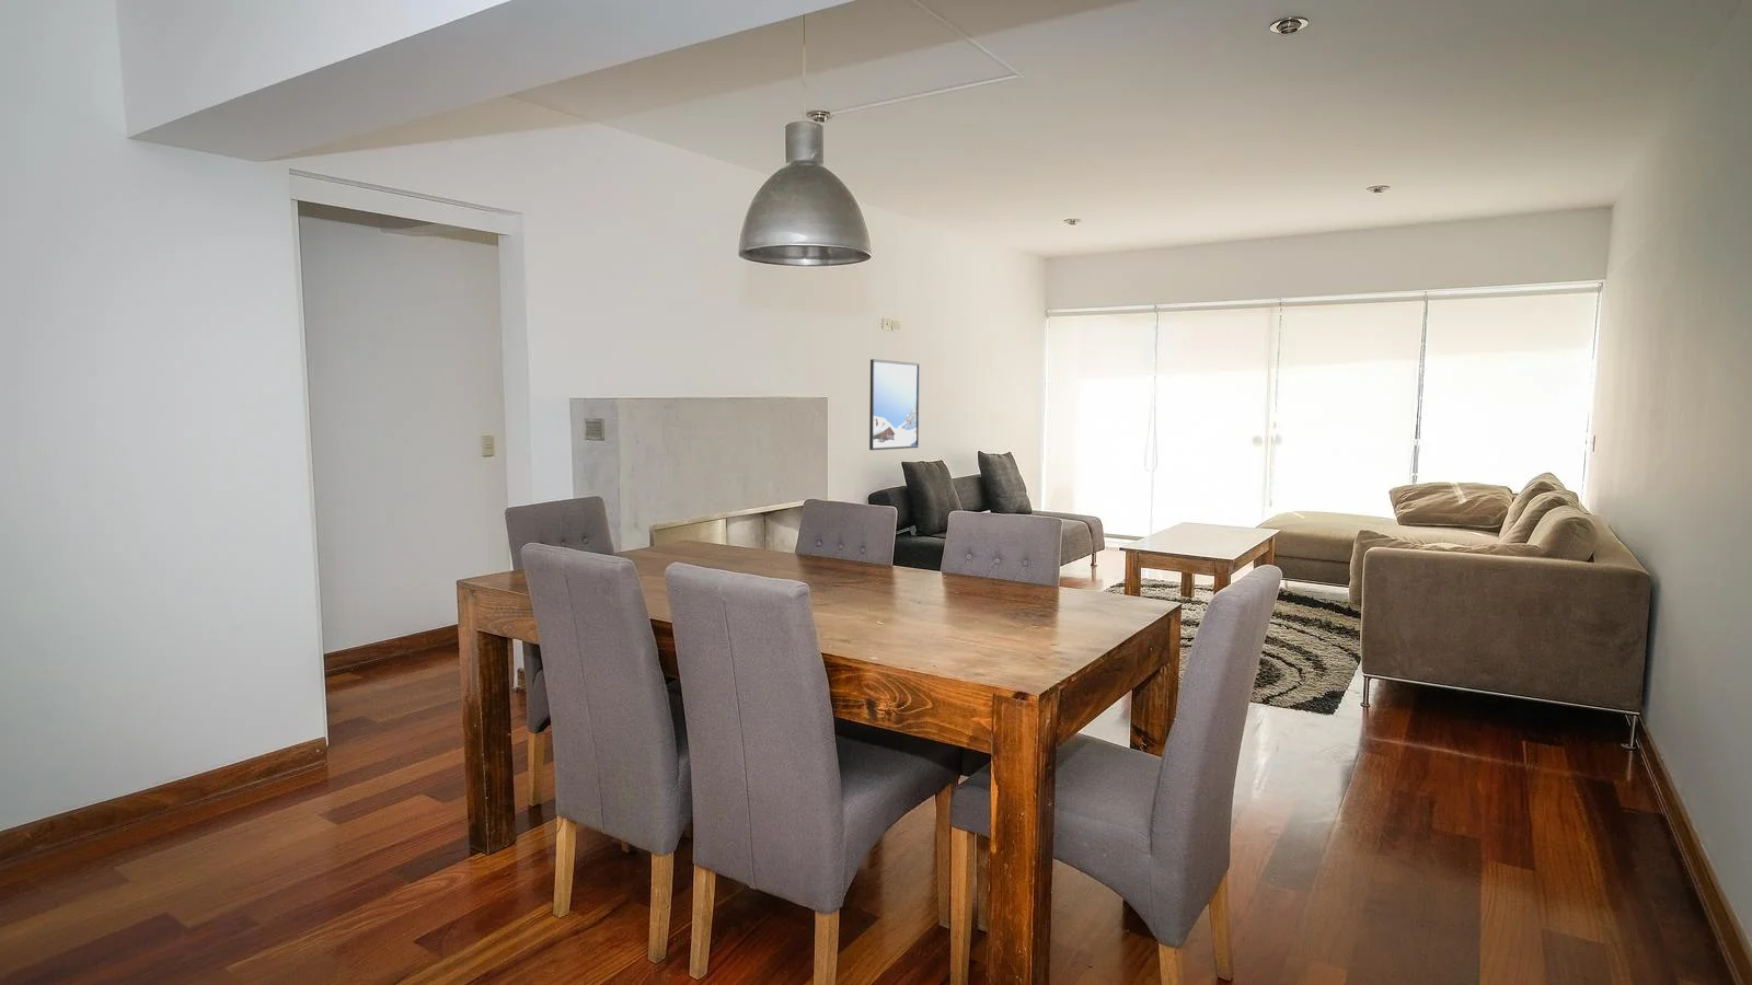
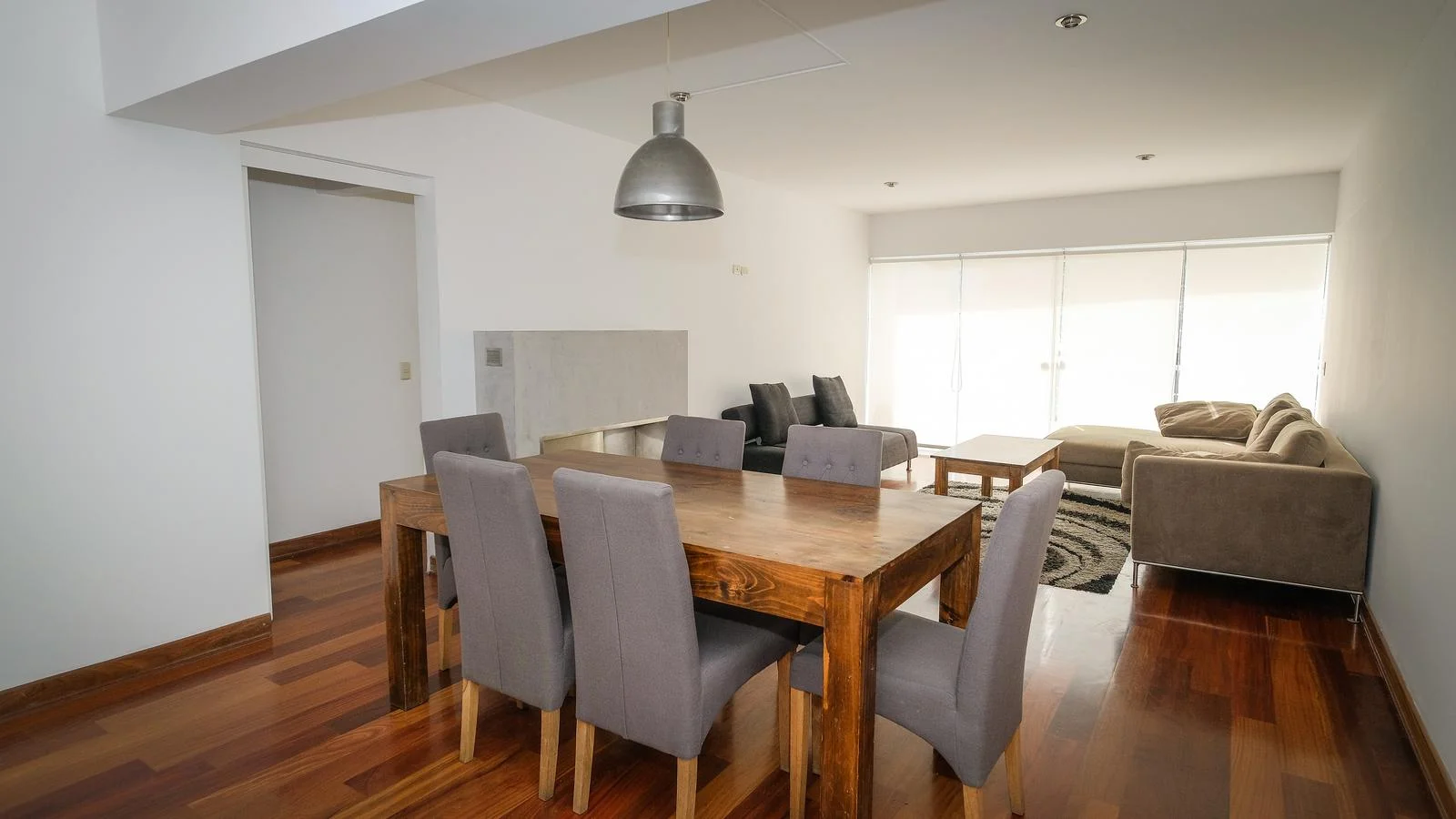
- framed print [869,358,921,451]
